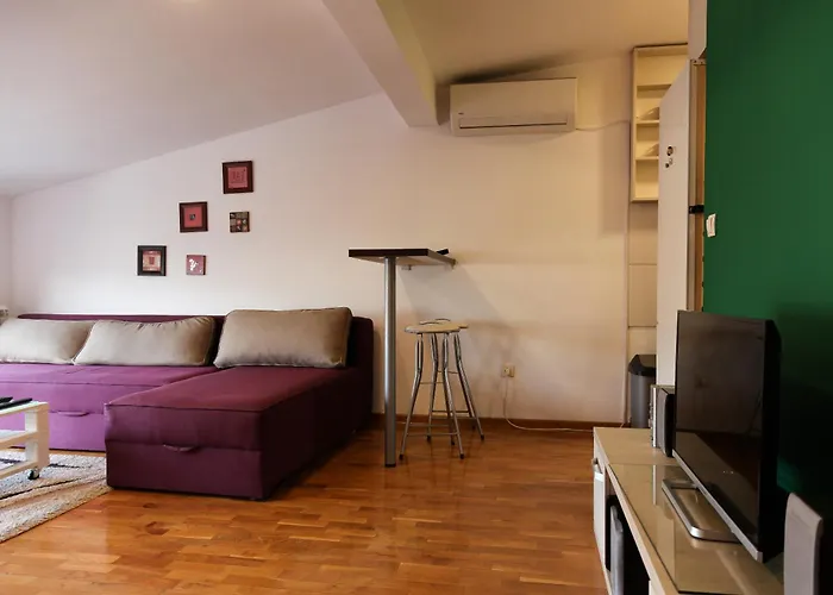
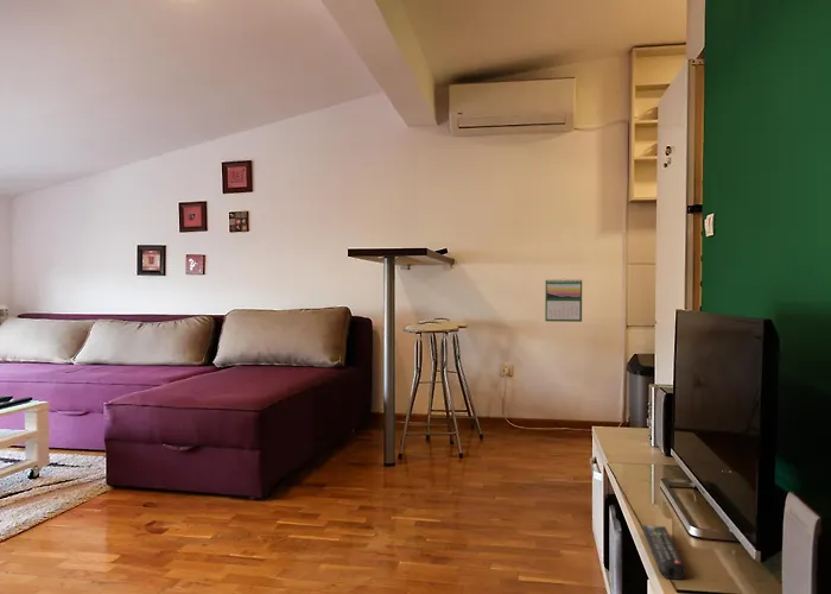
+ remote control [641,524,687,581]
+ calendar [544,277,583,323]
